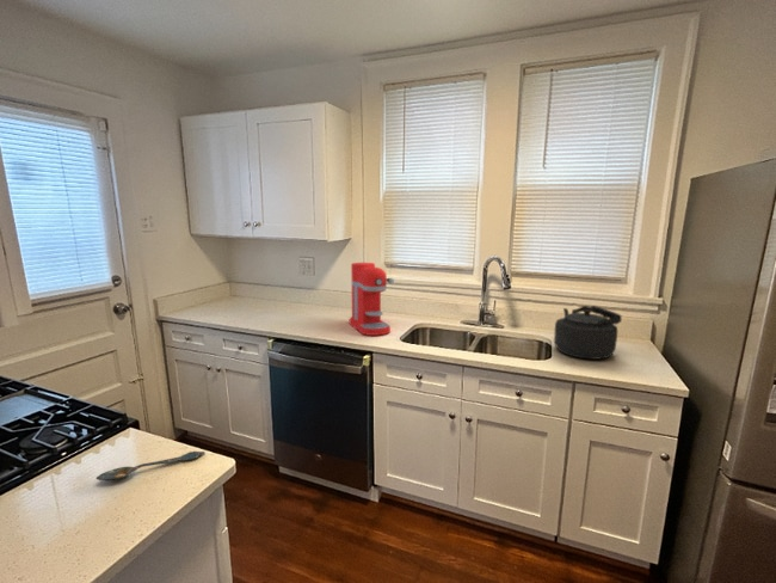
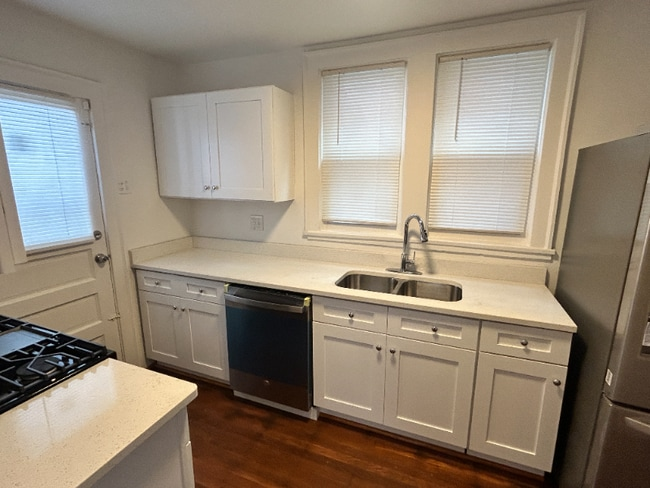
- coffee maker [349,262,395,337]
- kettle [553,305,622,361]
- spoon [96,450,207,481]
